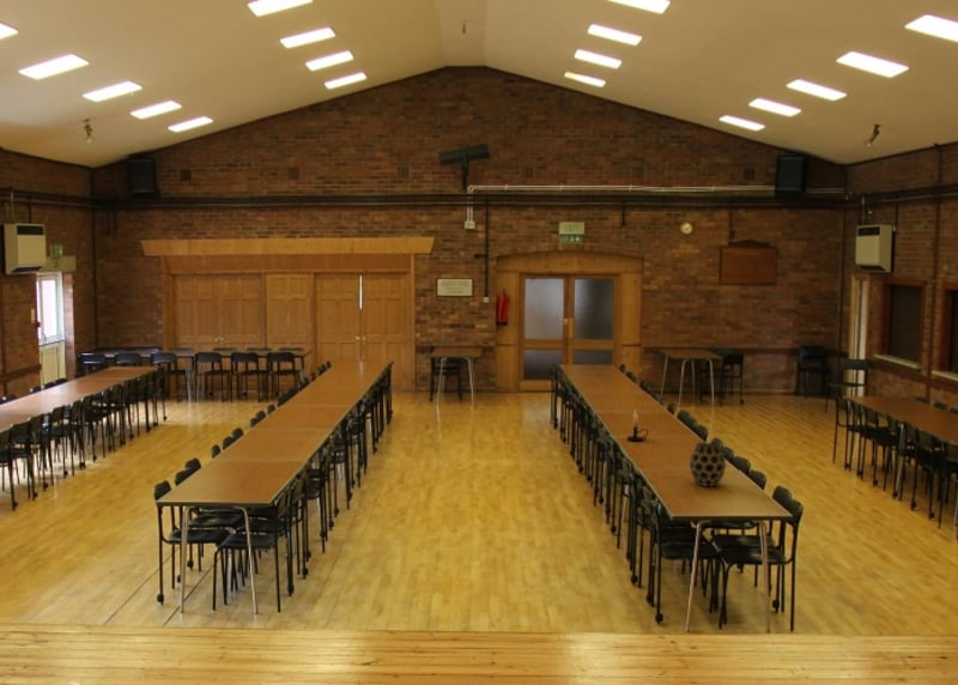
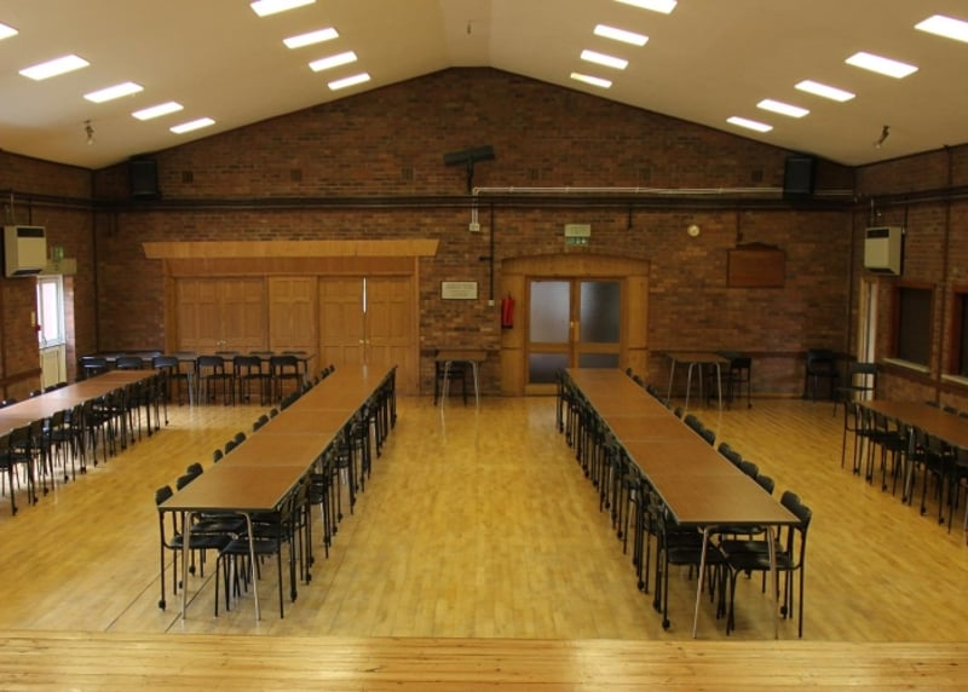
- vase [689,441,727,487]
- candle holder [626,410,649,442]
